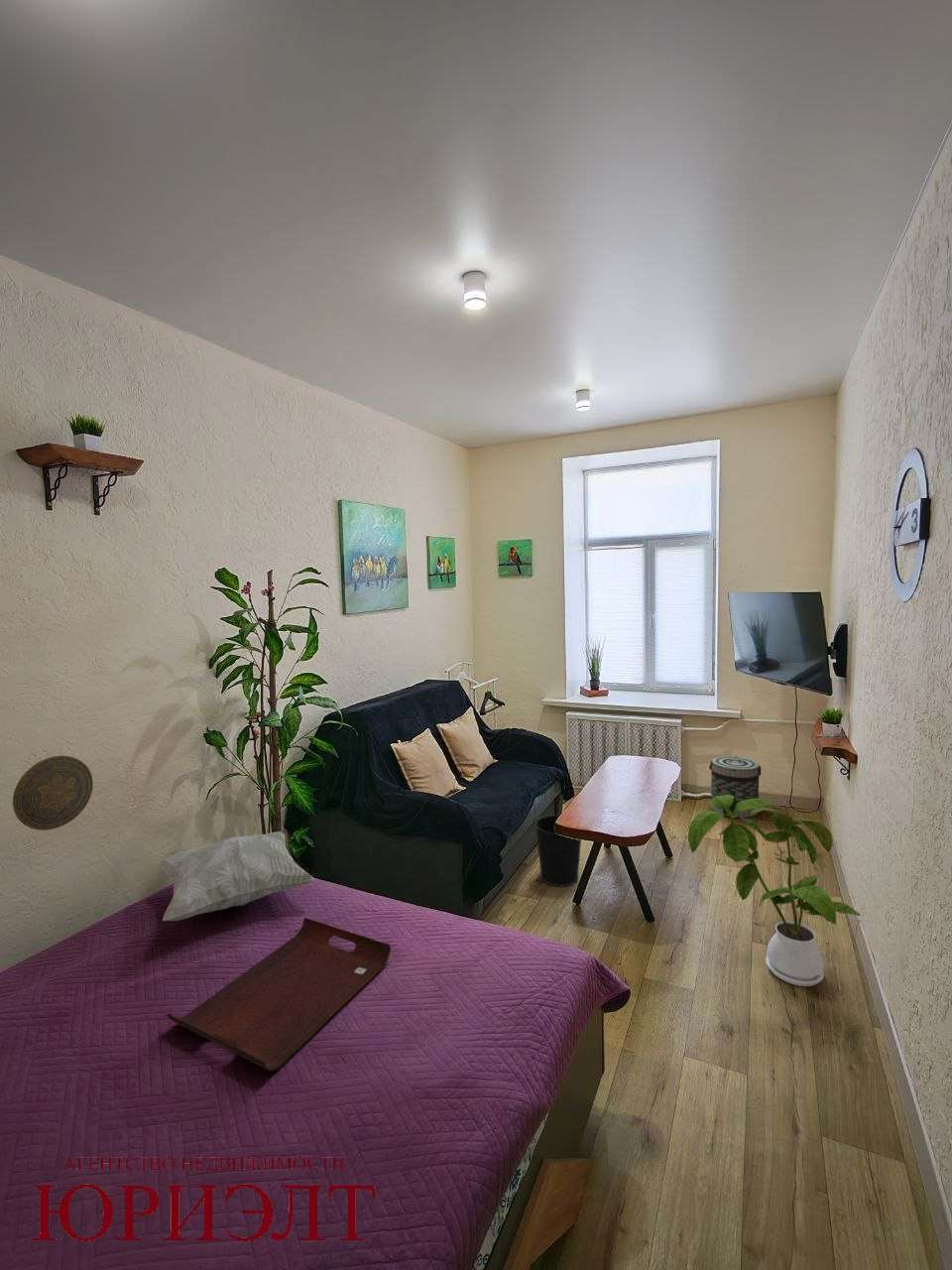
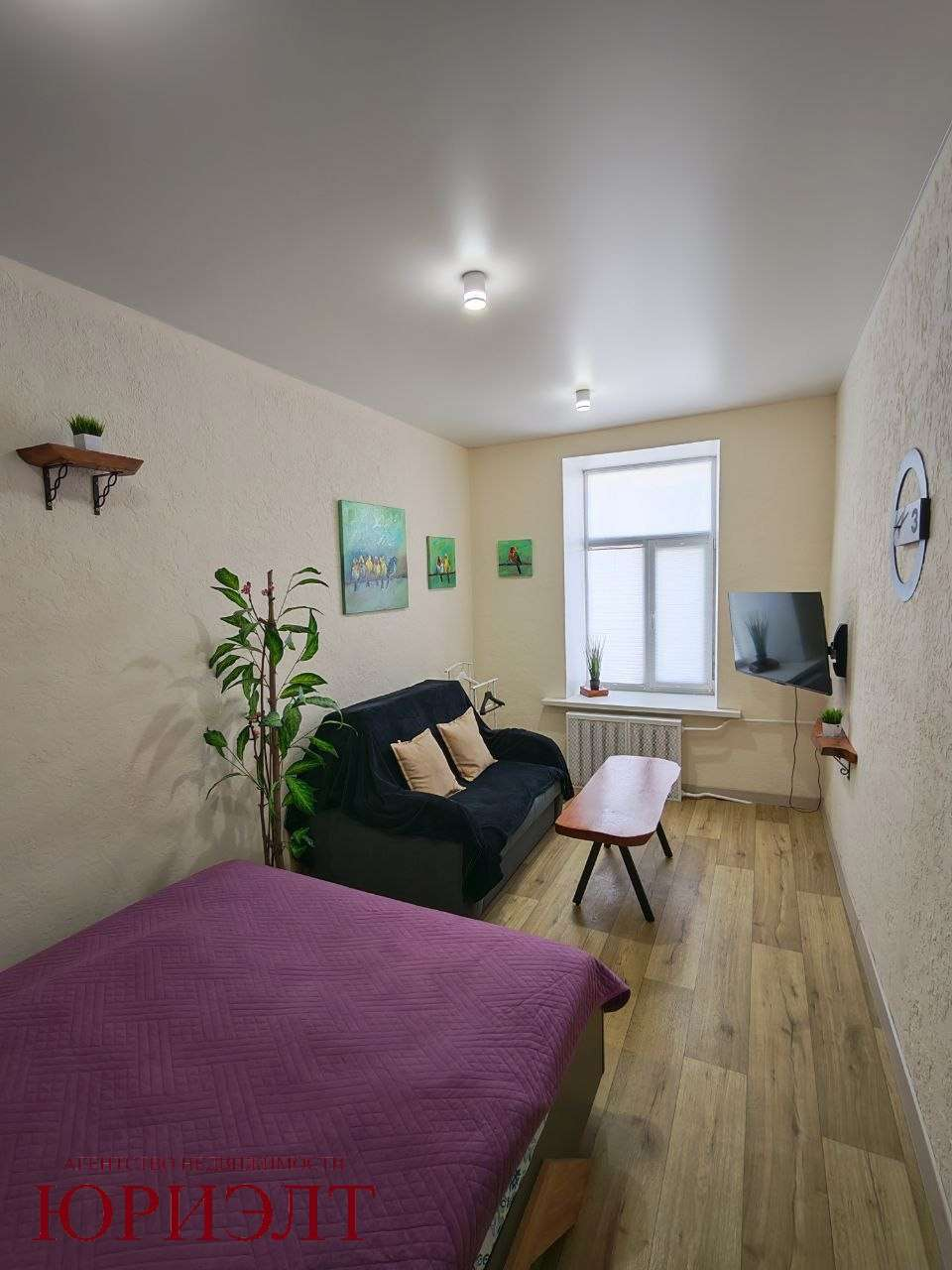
- decorative pillow [157,830,315,922]
- house plant [687,795,862,987]
- decorative plate [12,755,94,831]
- serving tray [167,917,392,1072]
- wastebasket [535,814,582,887]
- basket [708,754,762,819]
